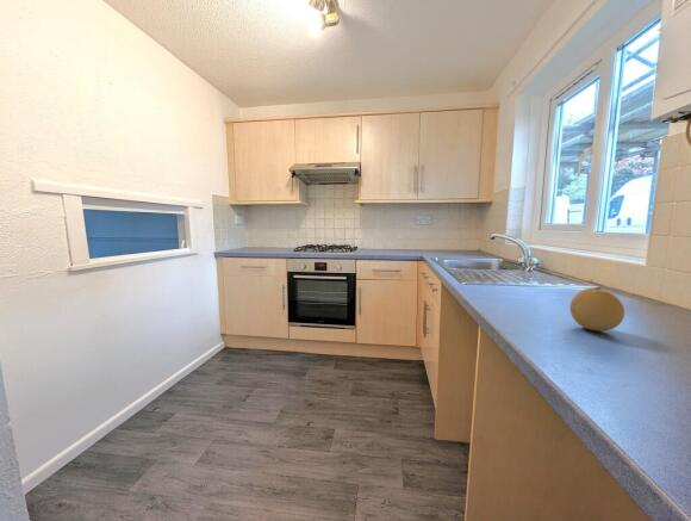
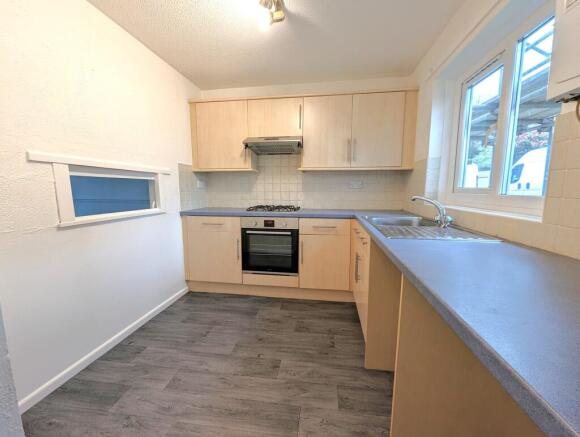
- fruit [568,286,625,333]
